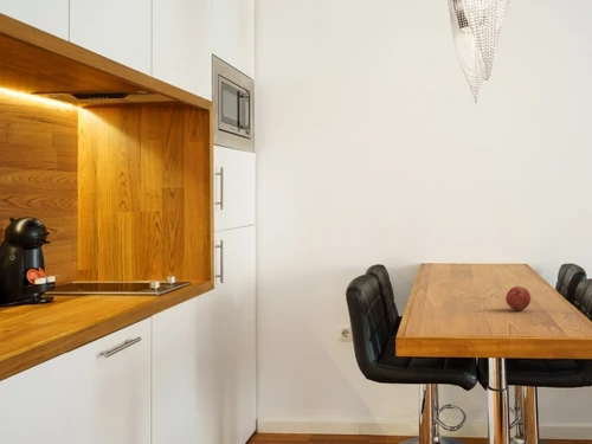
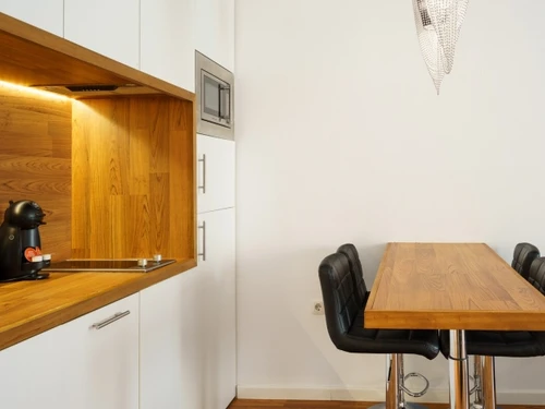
- fruit [504,285,532,311]
